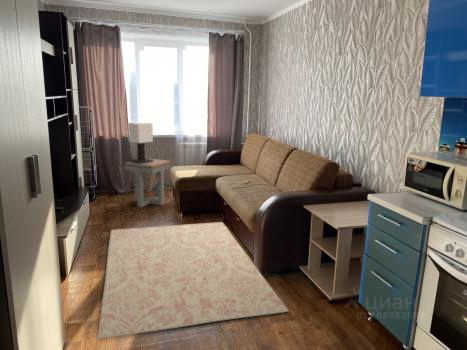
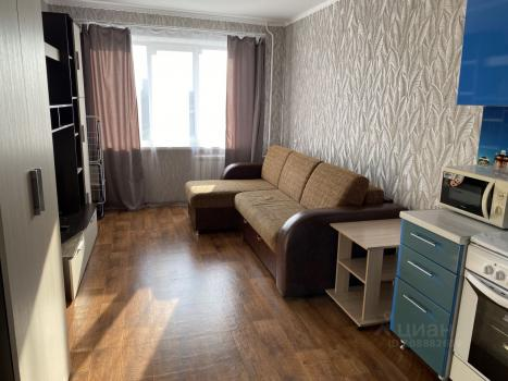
- rug [97,221,289,340]
- table lamp [127,121,154,164]
- side table [123,157,173,208]
